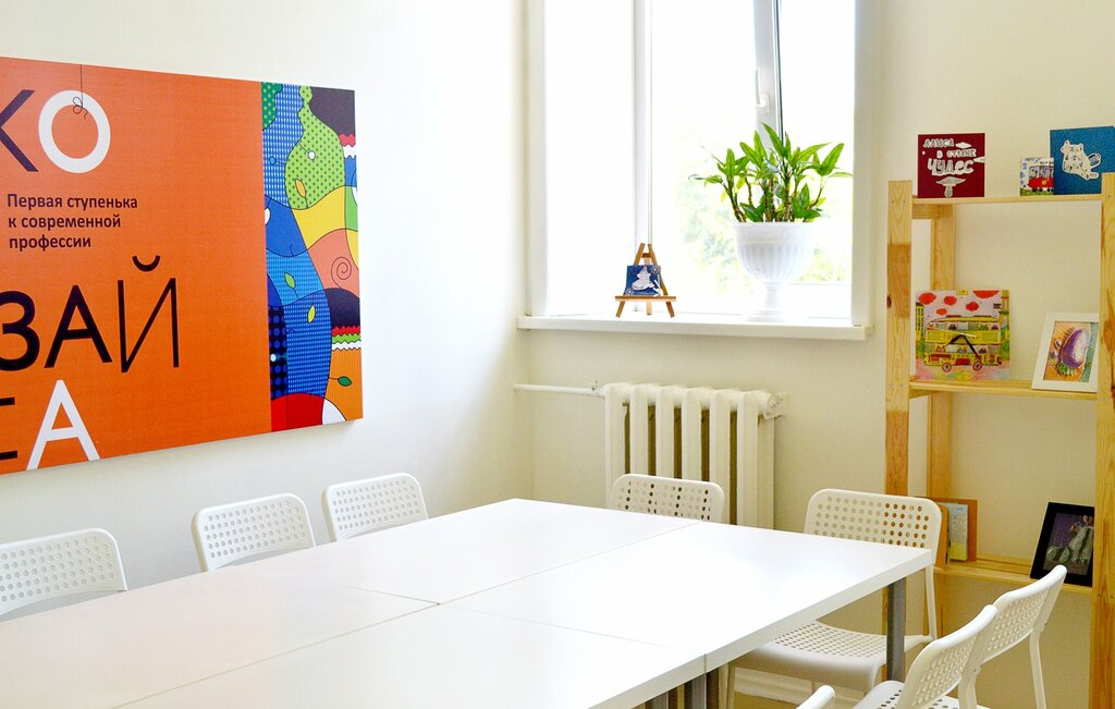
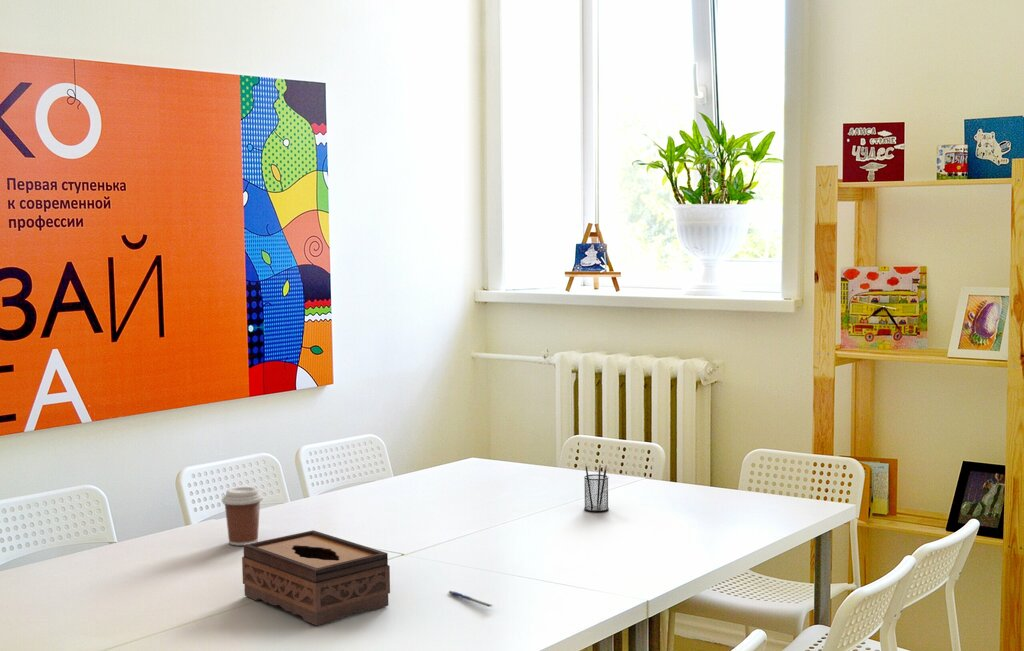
+ coffee cup [221,486,264,547]
+ tissue box [241,529,391,627]
+ pen [448,590,495,608]
+ pencil holder [583,464,610,513]
